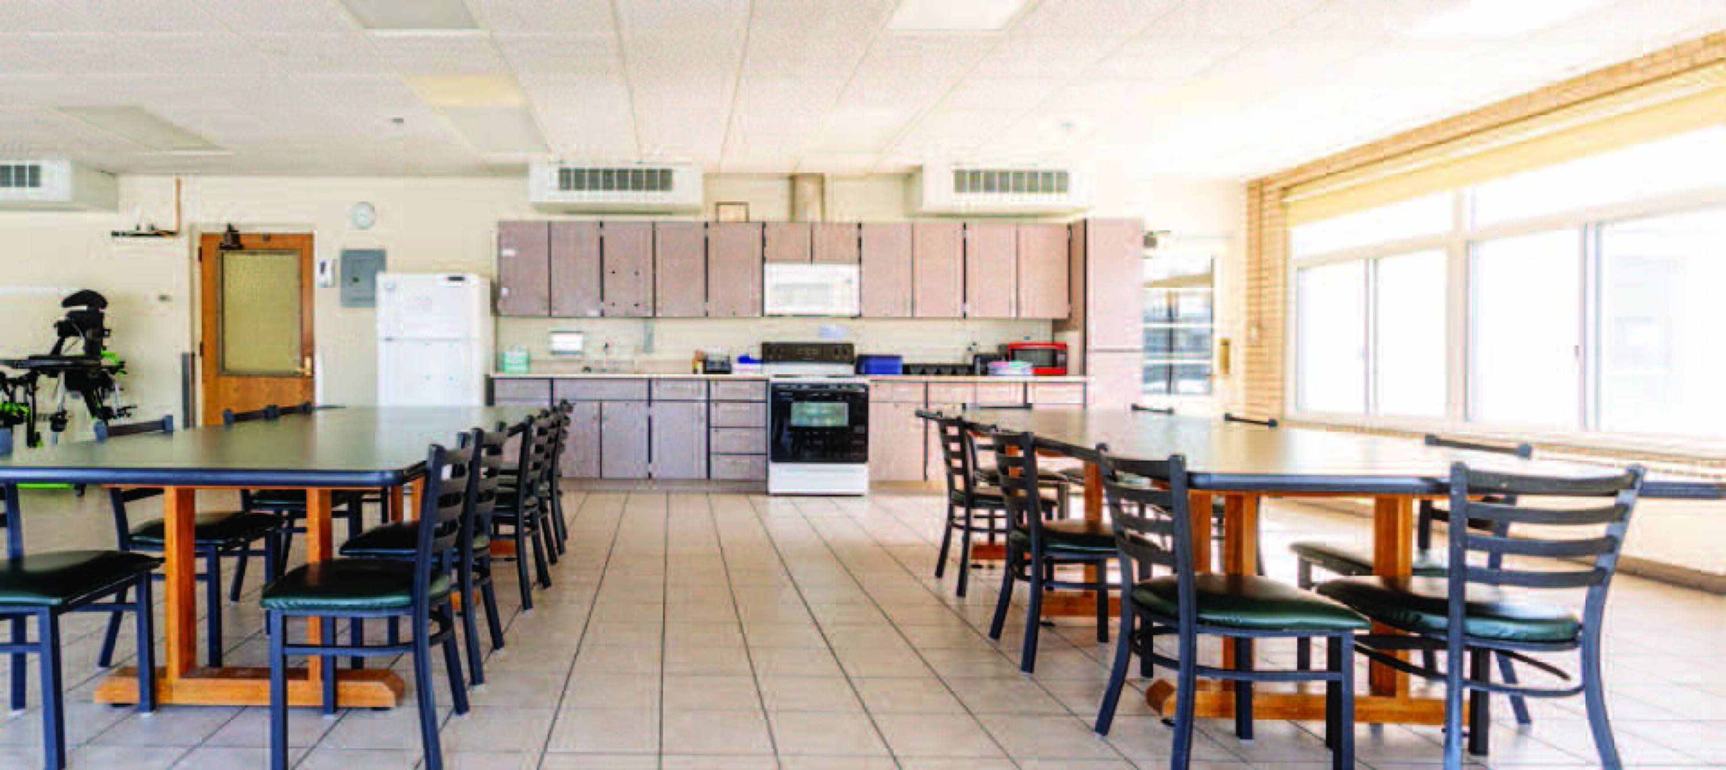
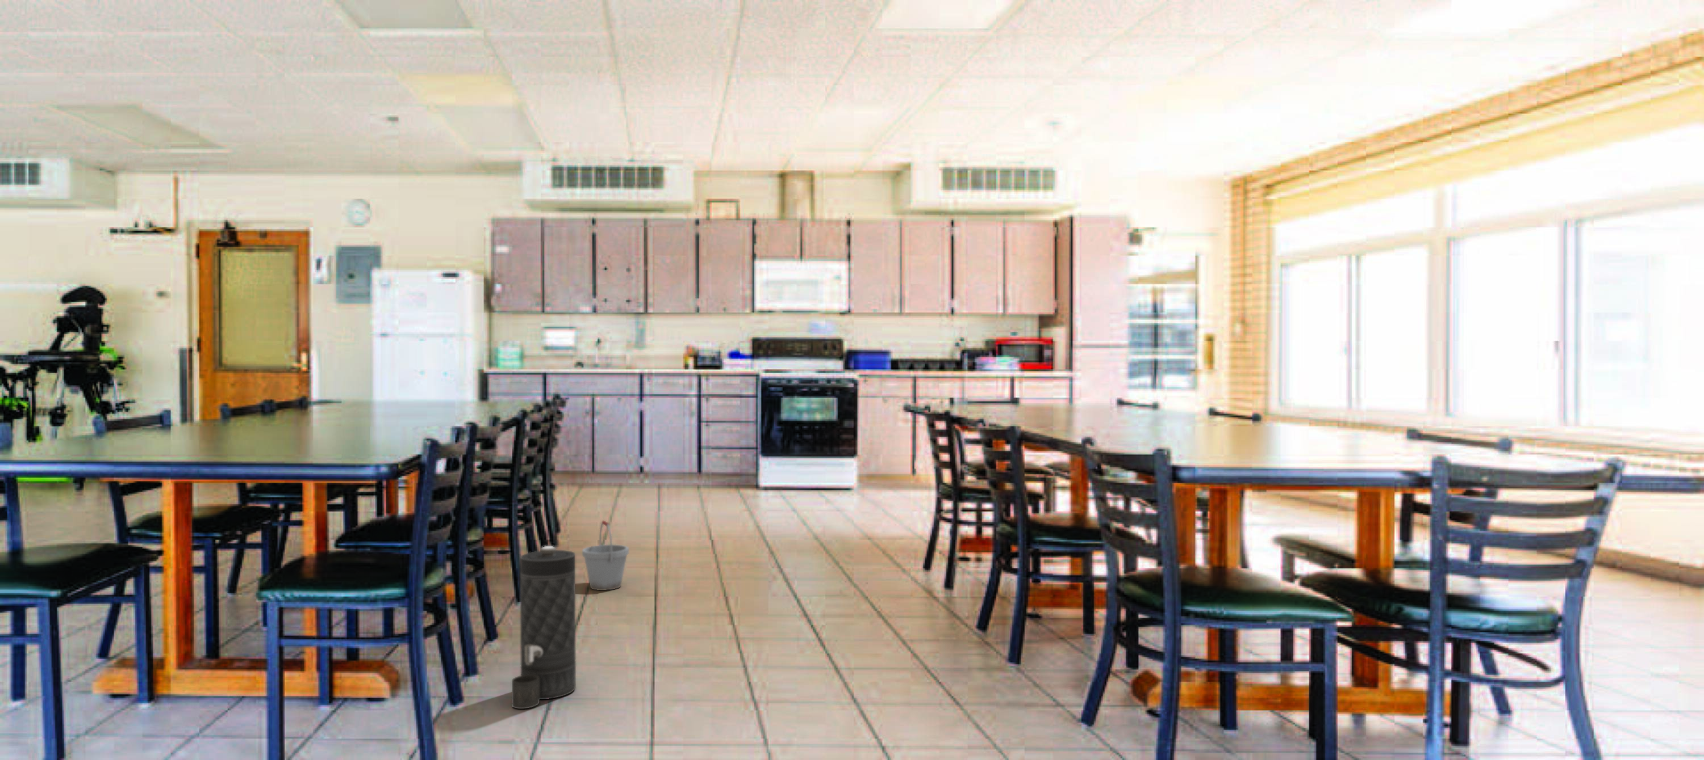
+ bucket [581,520,629,591]
+ canister [511,546,577,710]
